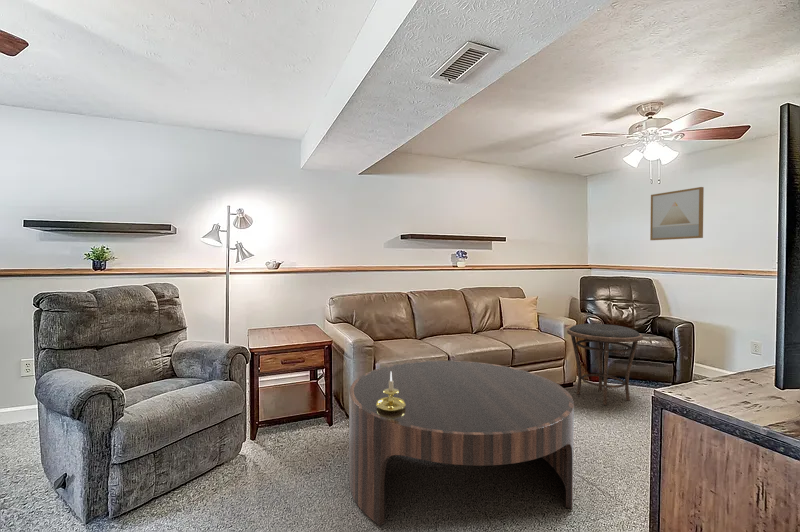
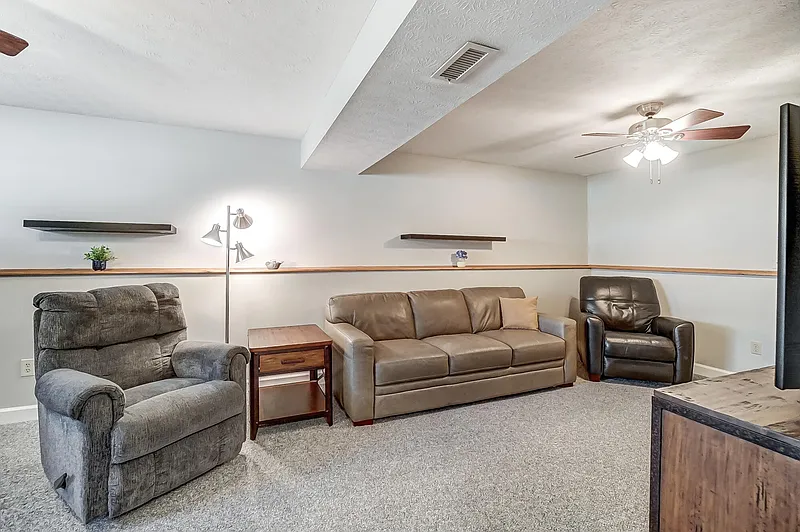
- side table [566,323,644,406]
- wall art [649,186,705,241]
- coffee table [348,360,575,526]
- candle holder [376,372,406,413]
